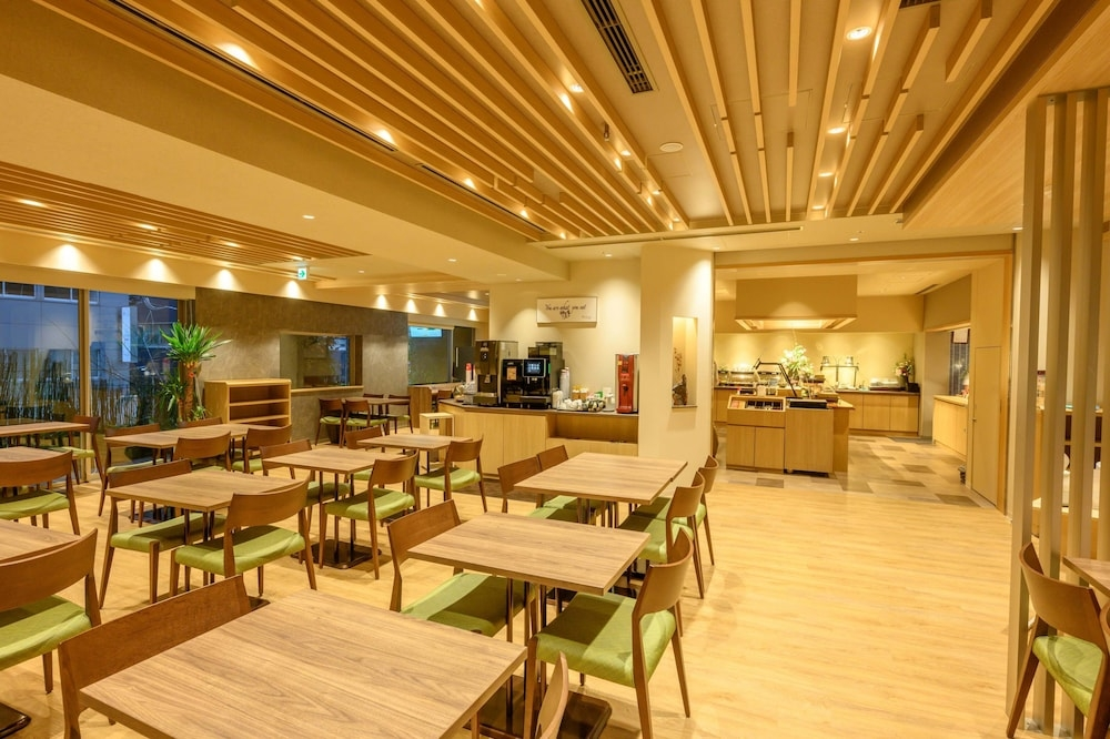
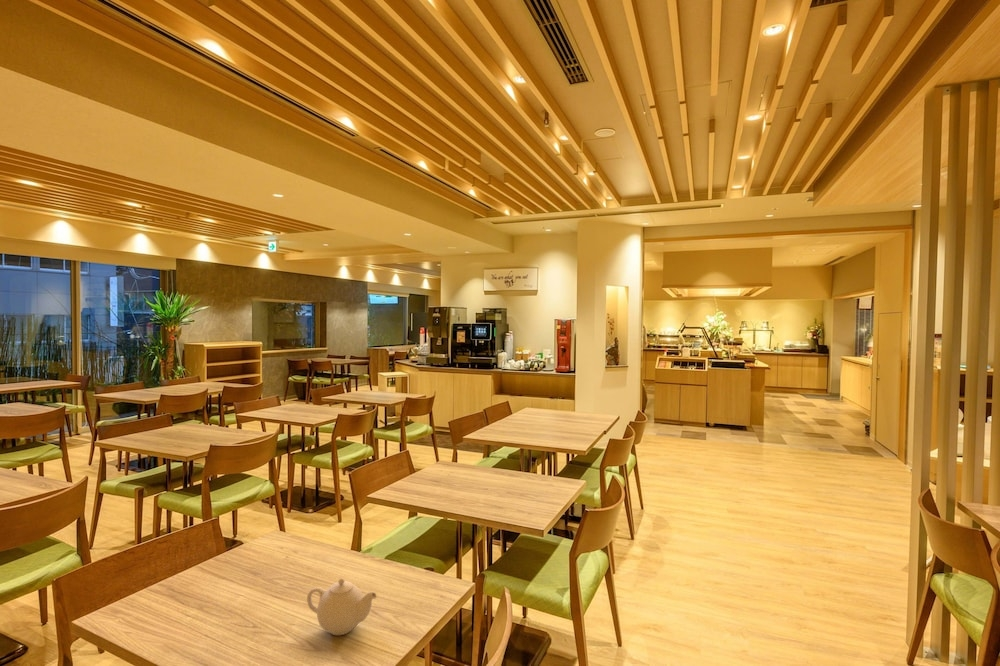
+ teapot [306,577,378,636]
